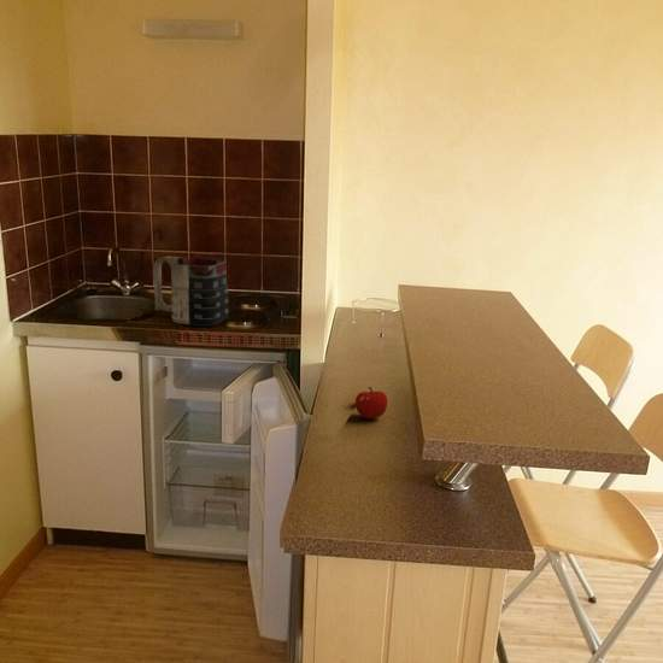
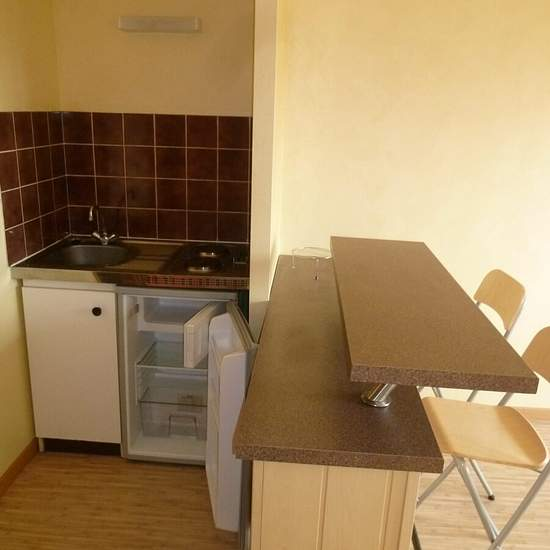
- apple [354,386,389,419]
- mug [152,256,230,327]
